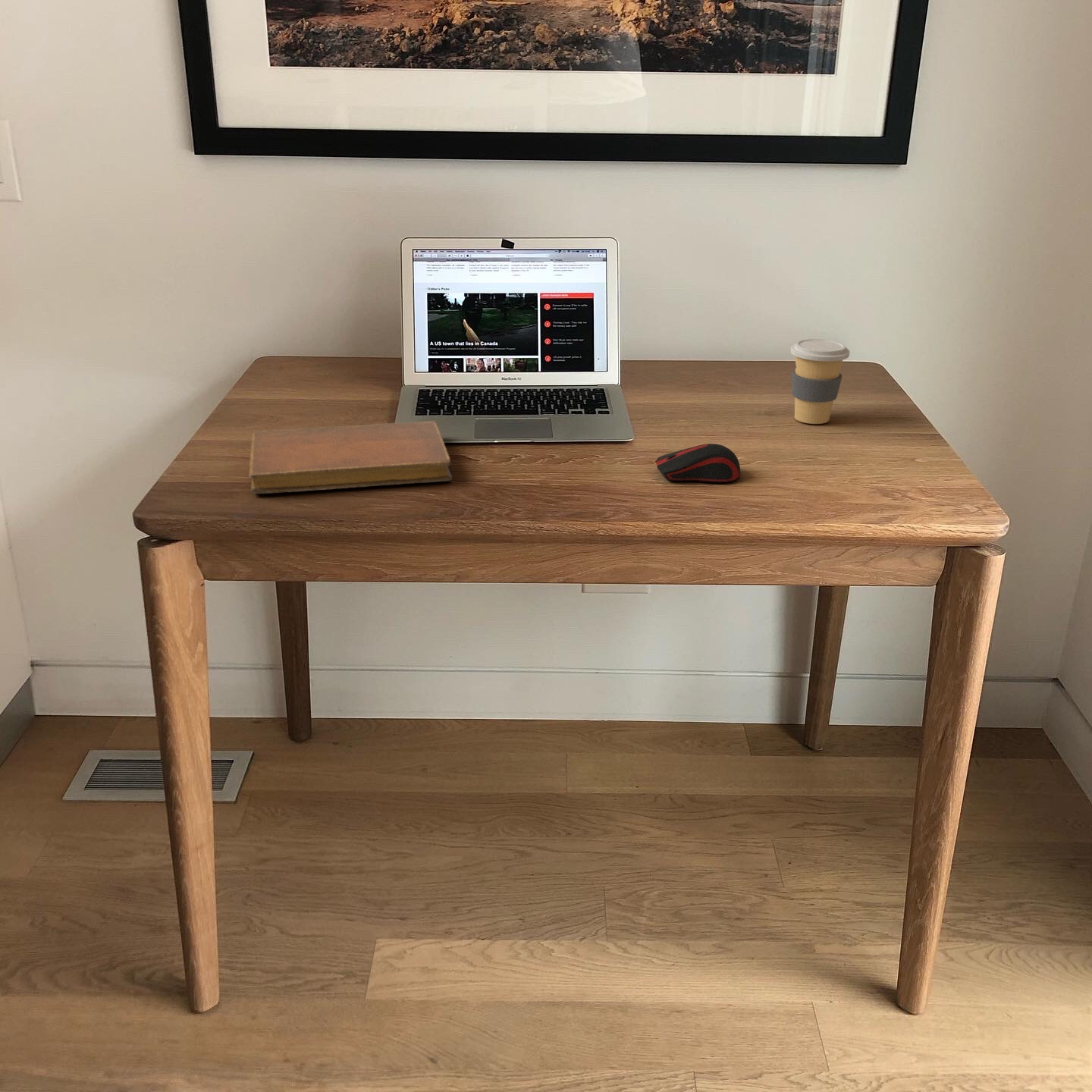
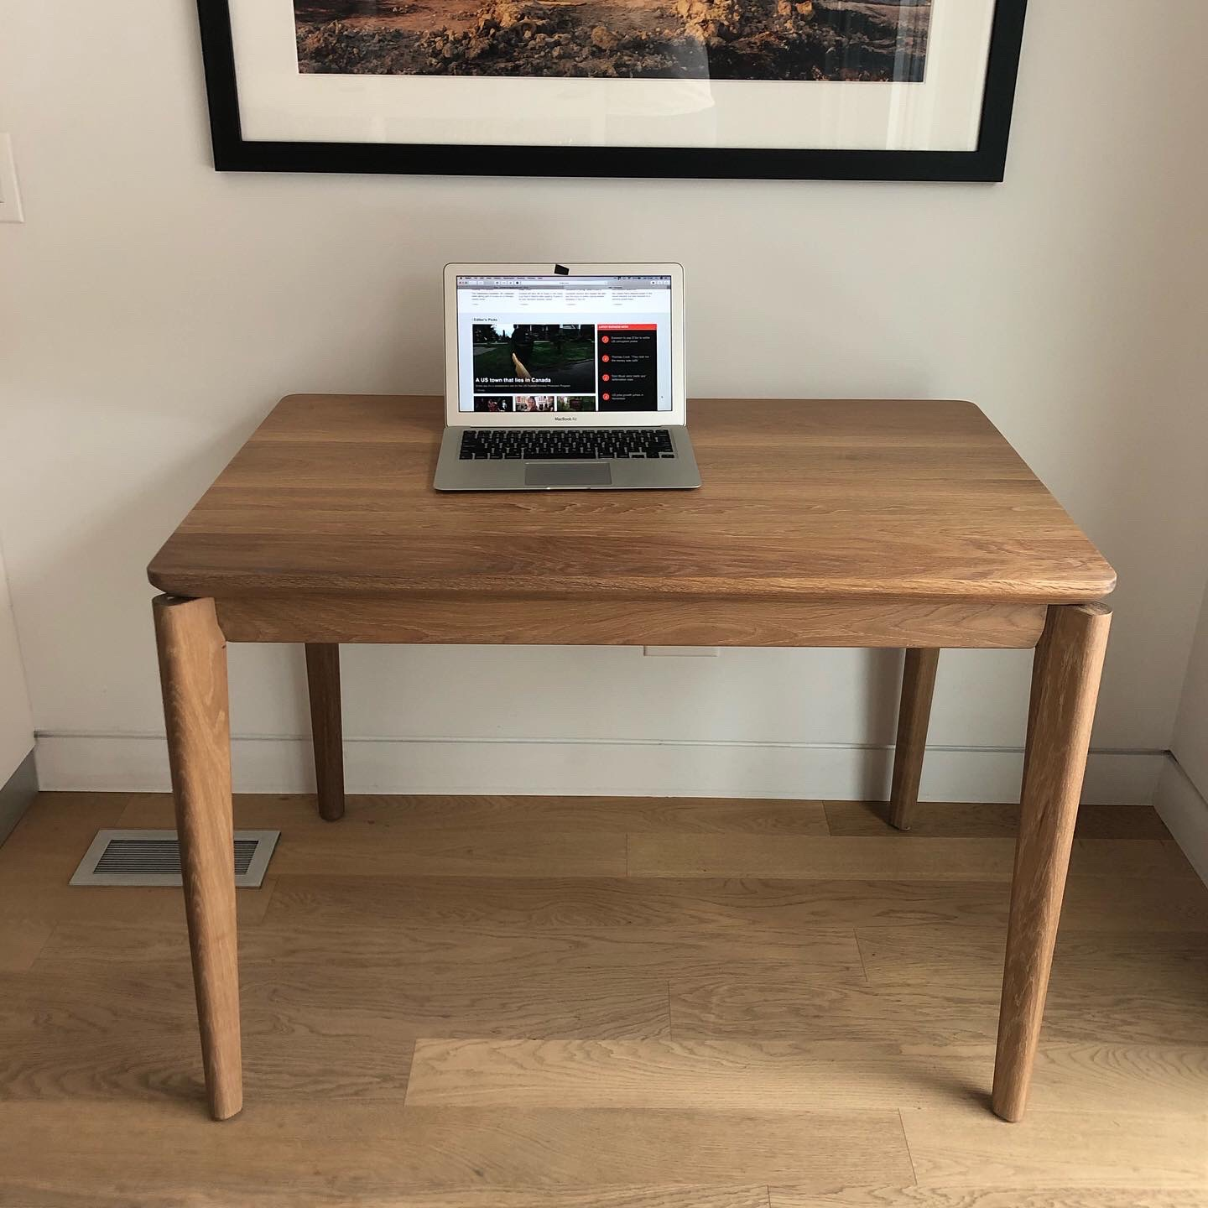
- coffee cup [790,338,850,425]
- notebook [248,420,453,494]
- computer mouse [654,443,741,483]
